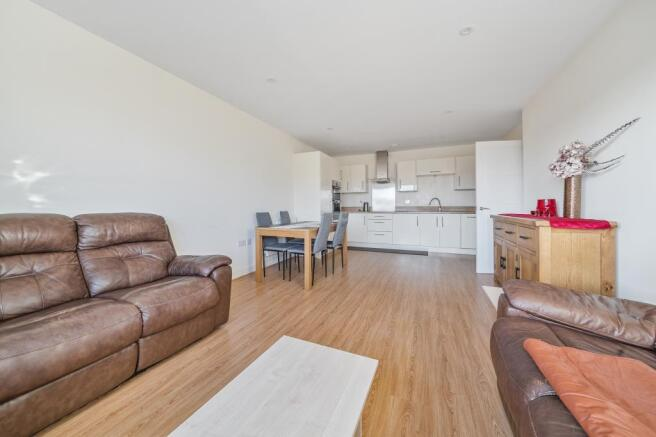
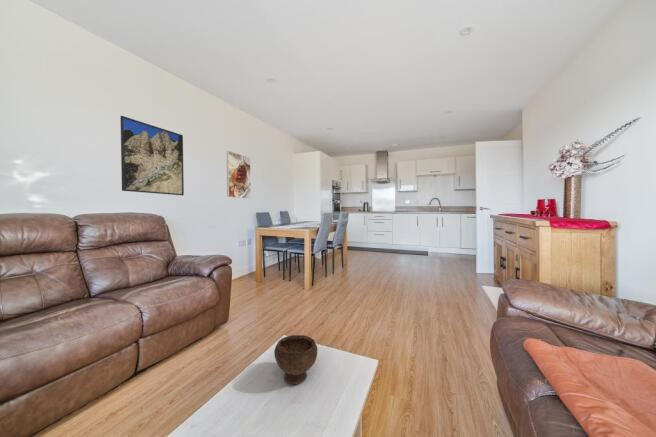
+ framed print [226,150,252,200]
+ bowl [273,334,318,385]
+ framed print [120,115,185,196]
